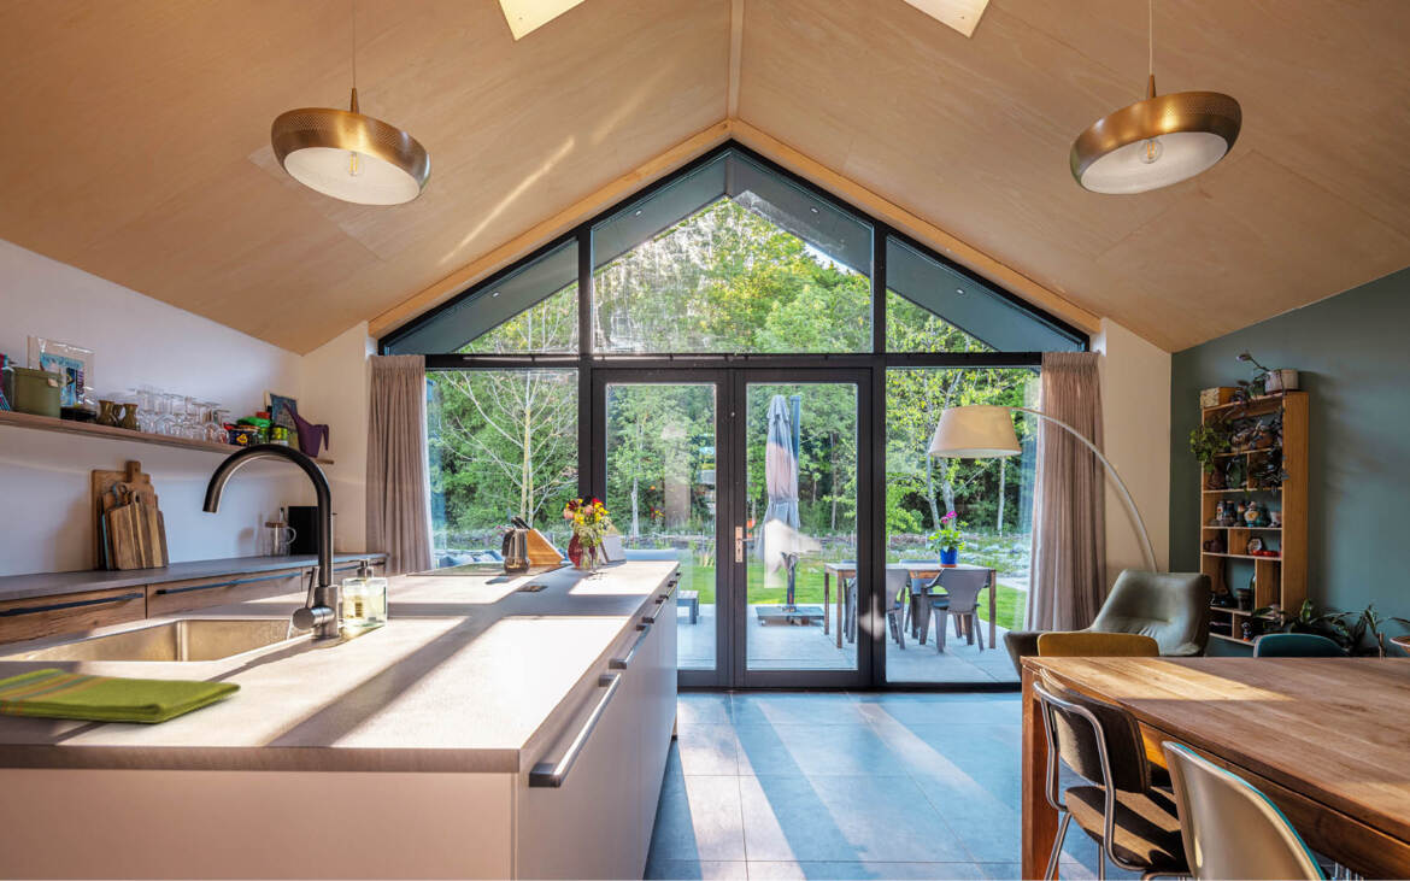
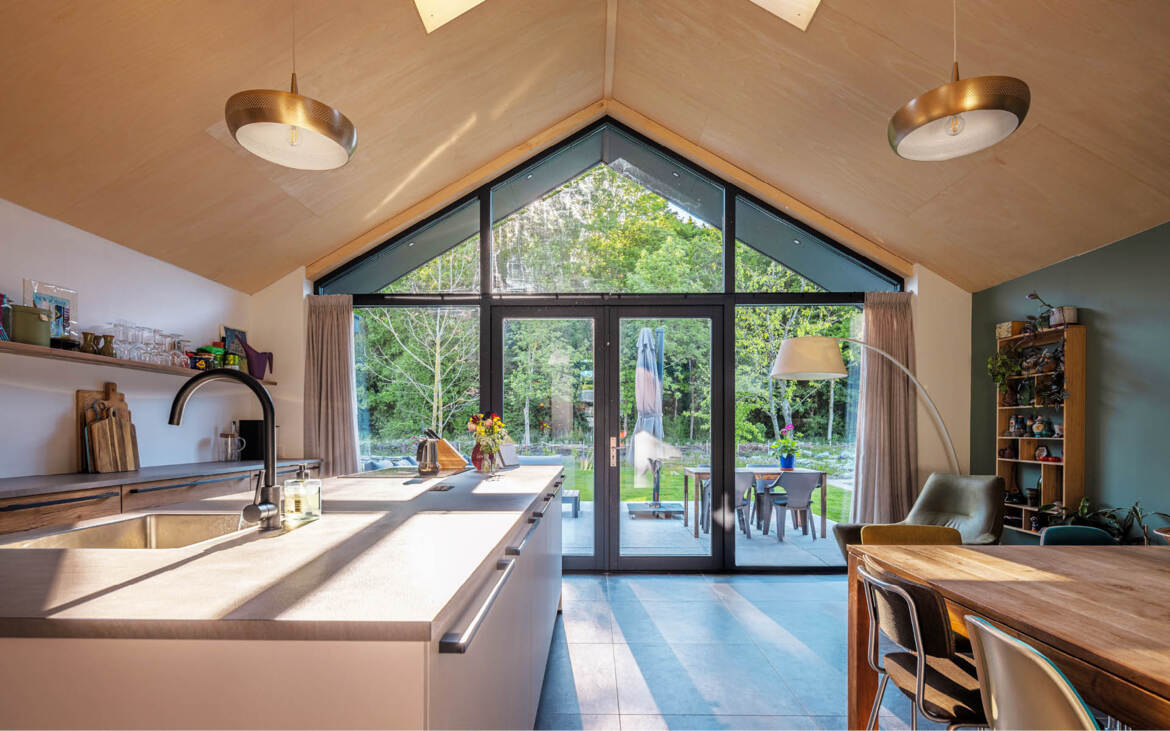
- dish towel [0,668,242,724]
